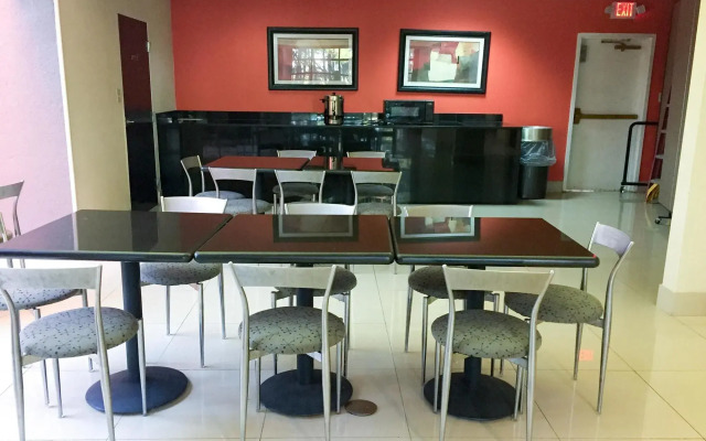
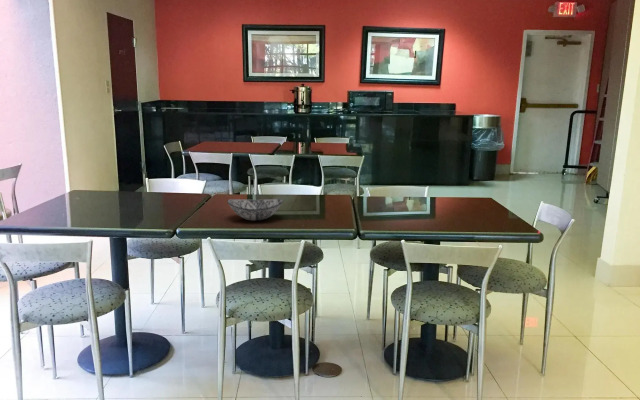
+ decorative bowl [226,198,284,221]
